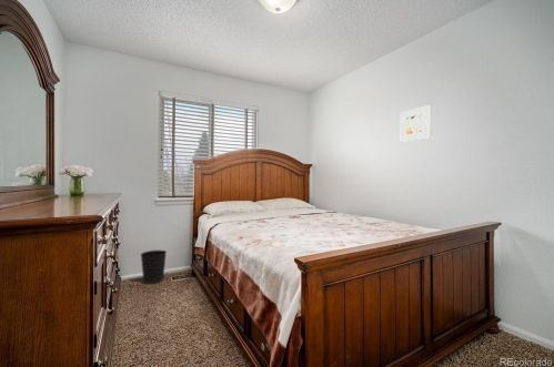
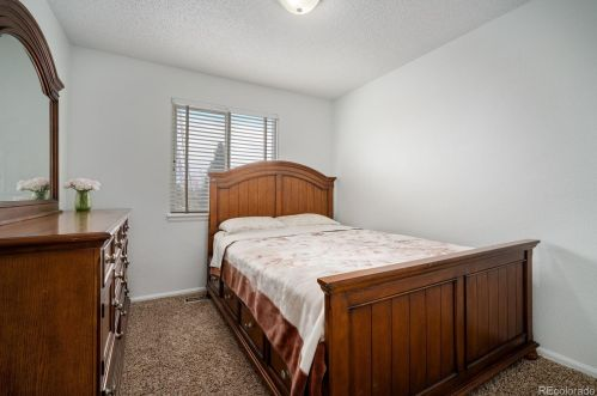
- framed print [400,104,432,143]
- wastebasket [140,249,168,285]
